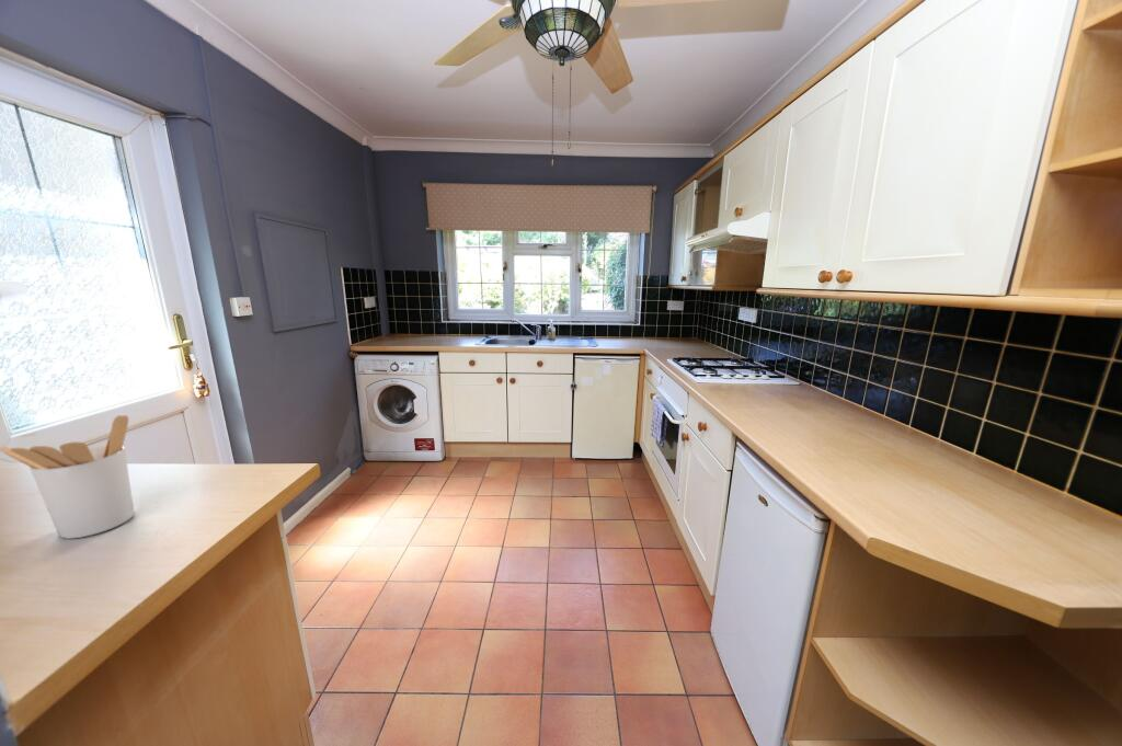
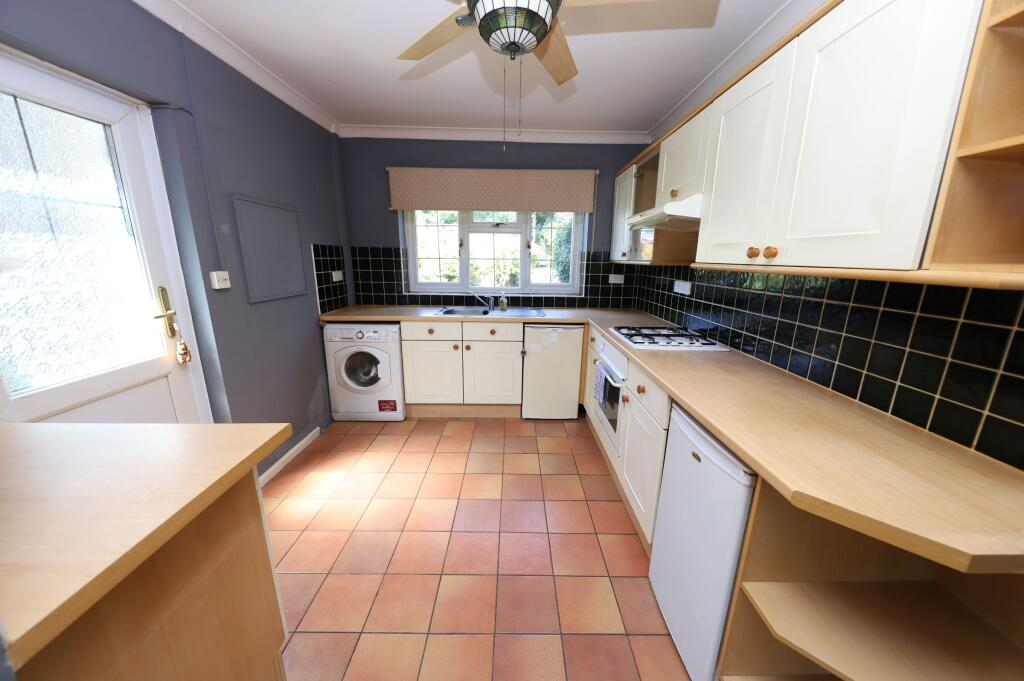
- utensil holder [0,414,135,540]
